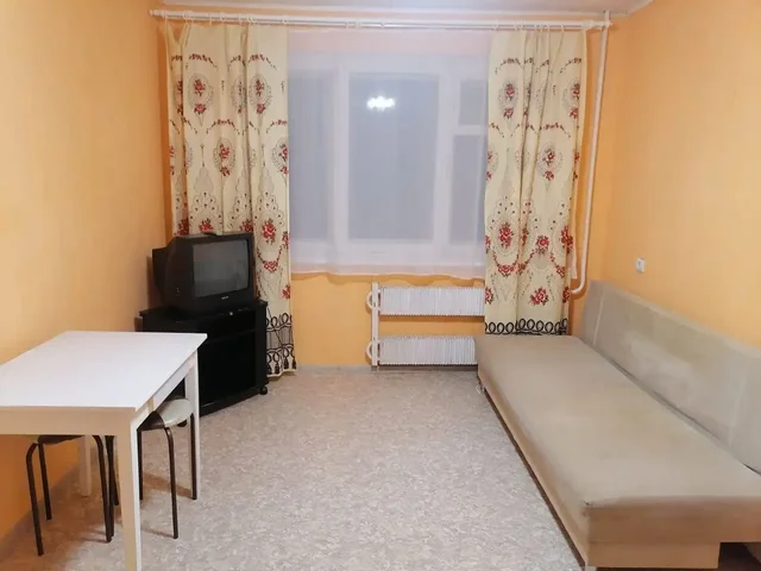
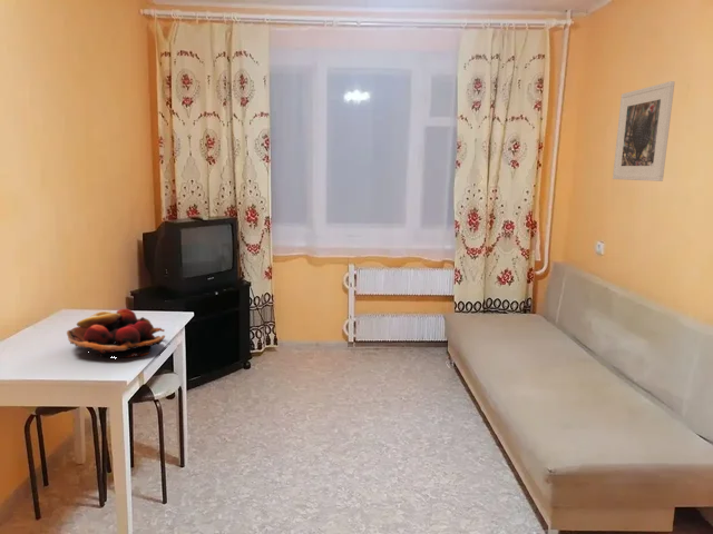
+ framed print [612,80,675,182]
+ fruit basket [66,308,166,359]
